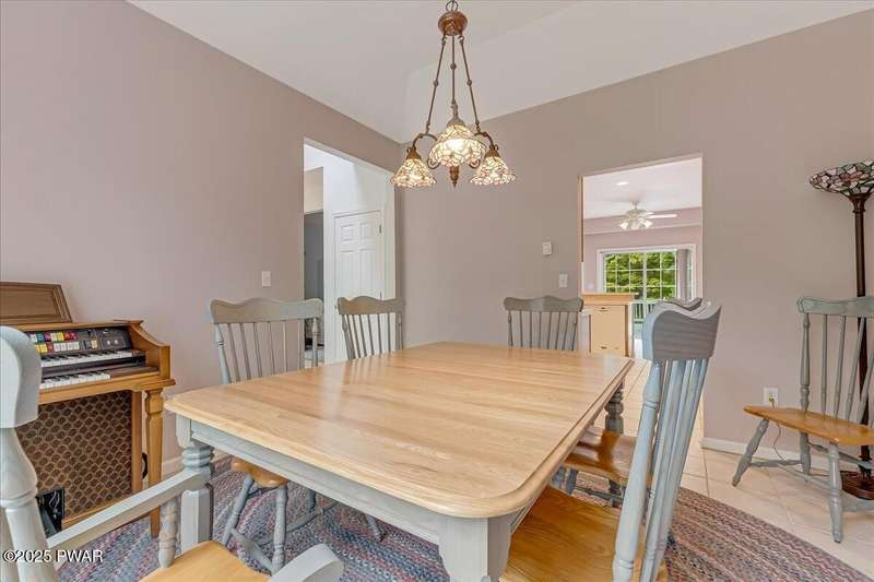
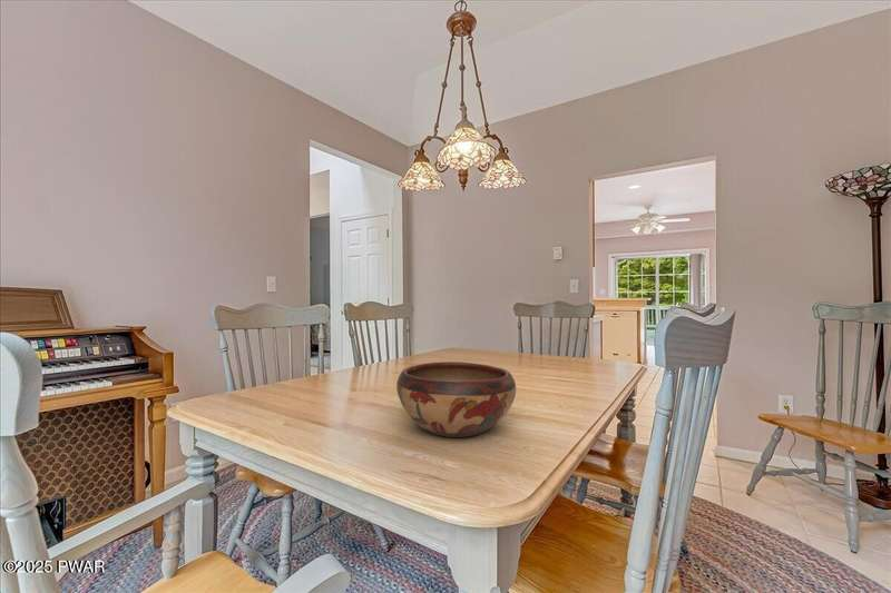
+ decorative bowl [395,360,517,438]
